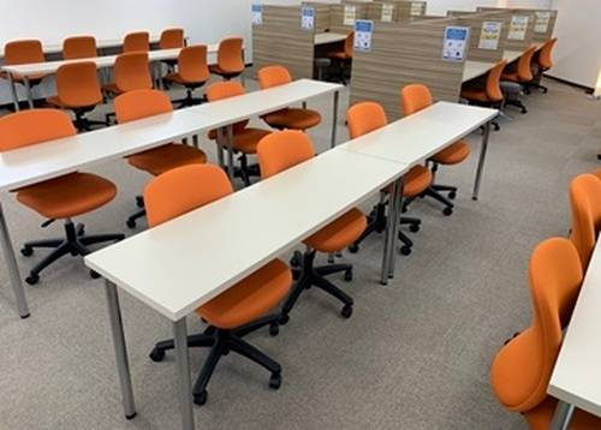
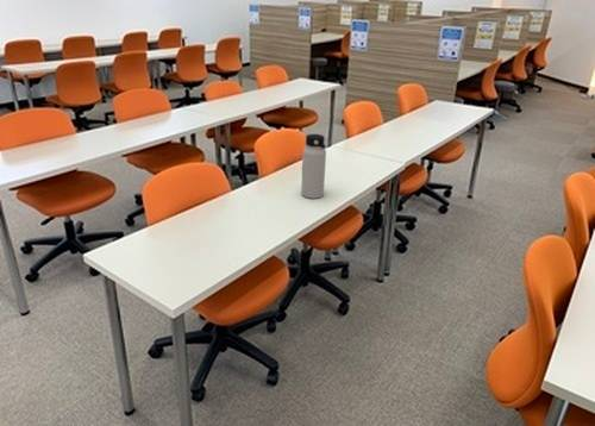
+ water bottle [300,133,327,200]
